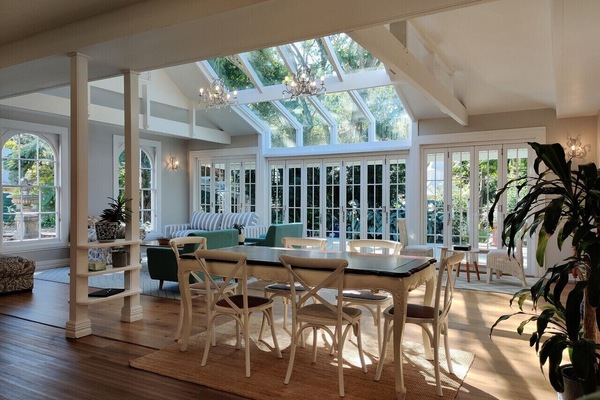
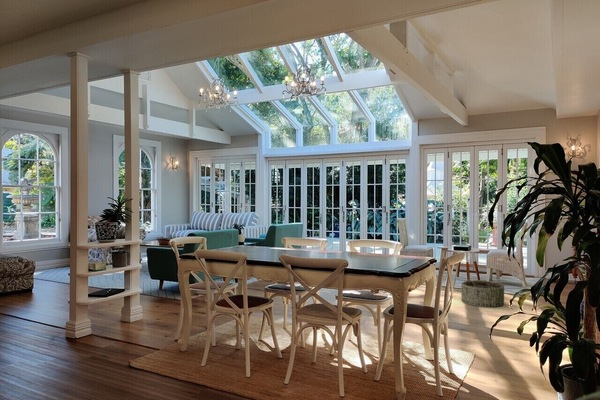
+ basket [461,276,505,308]
